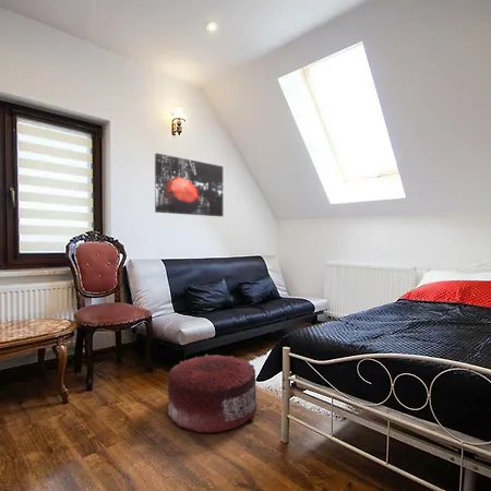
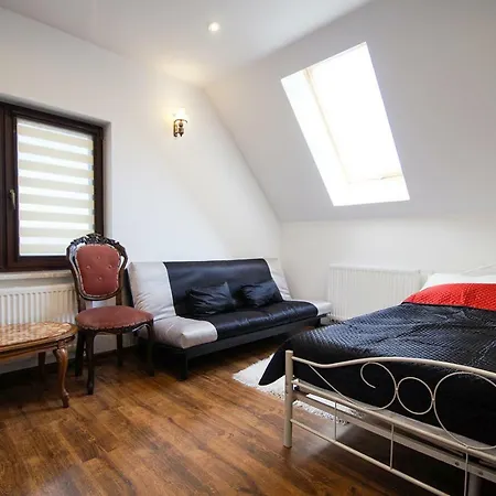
- pouf [167,352,258,434]
- wall art [154,152,224,217]
